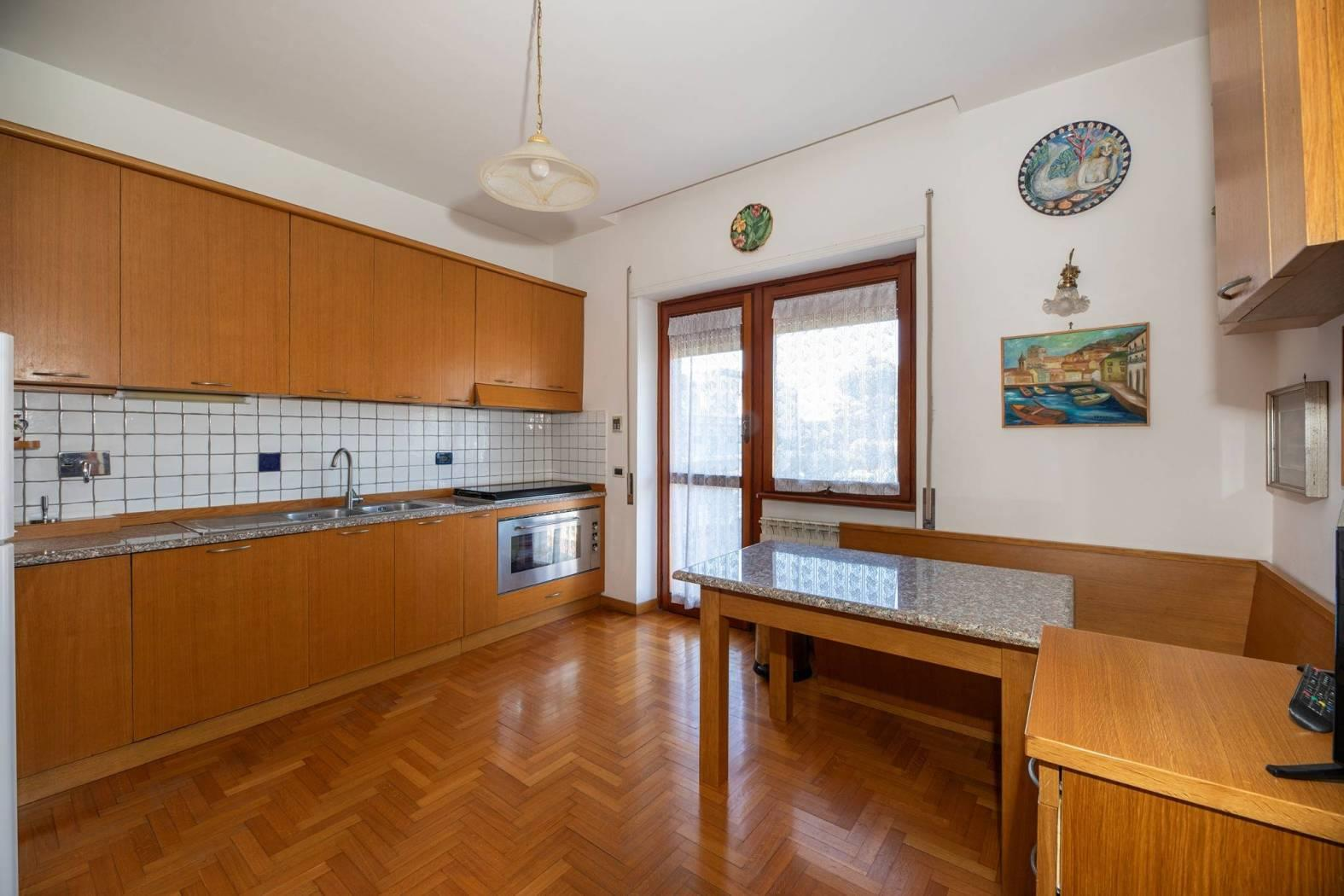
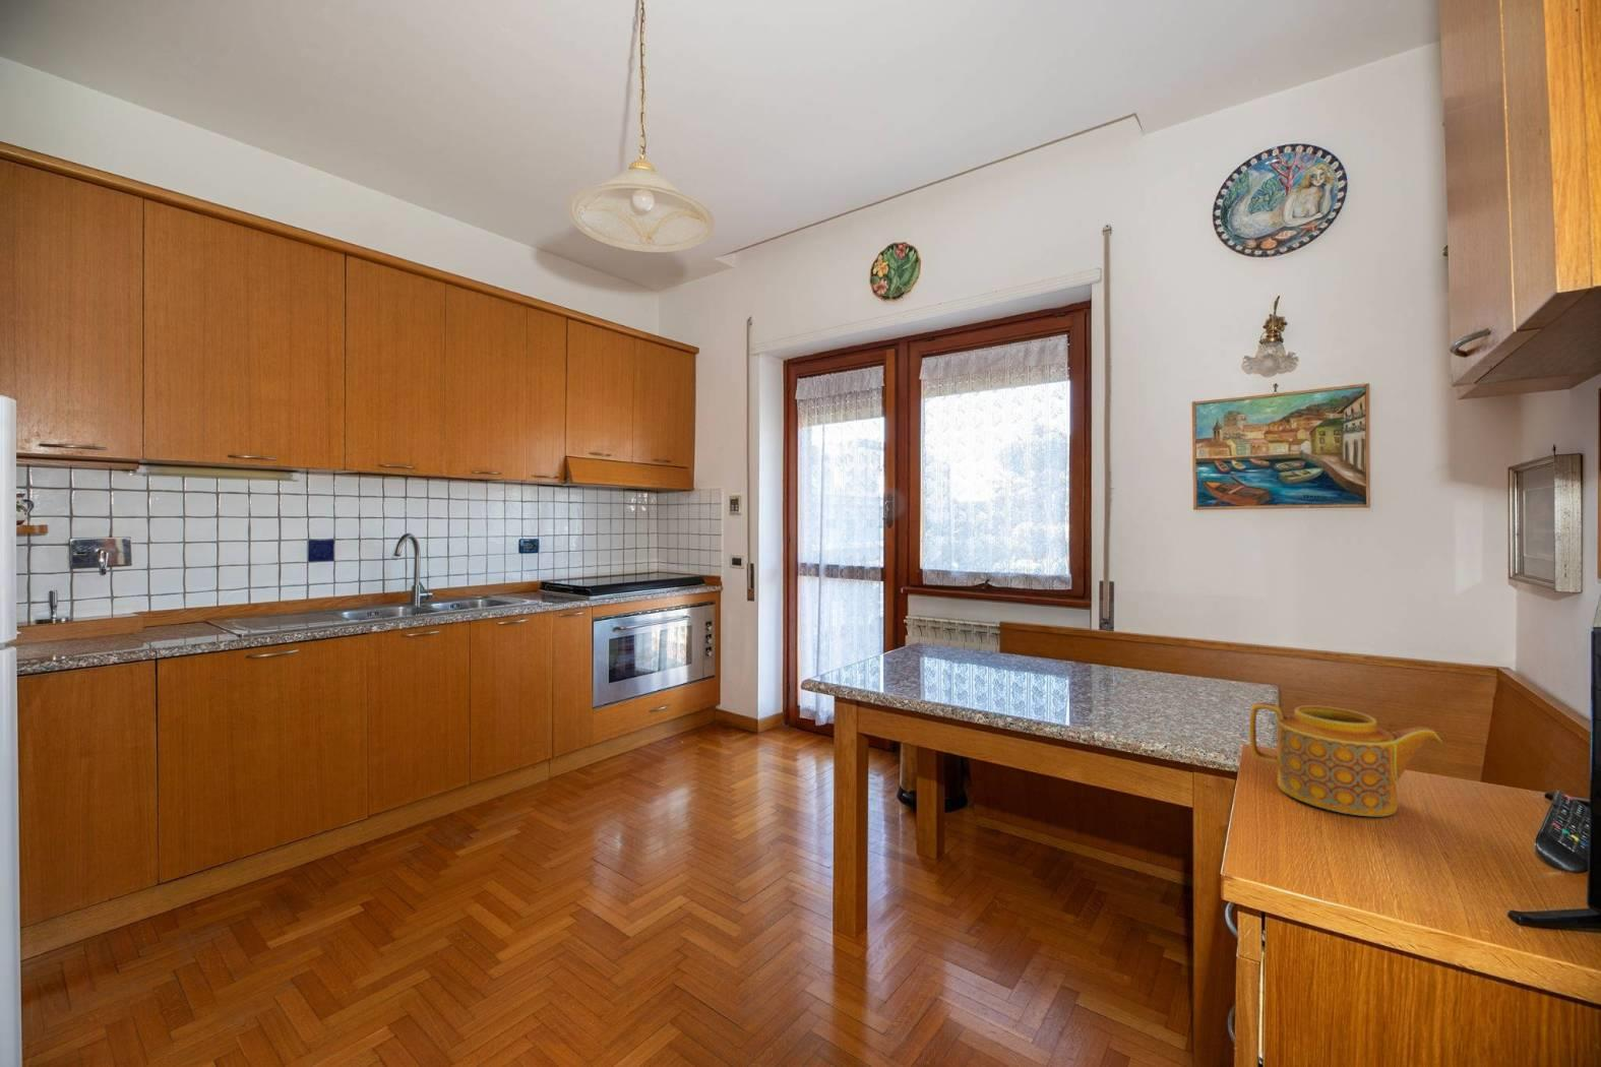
+ teapot [1248,701,1444,817]
